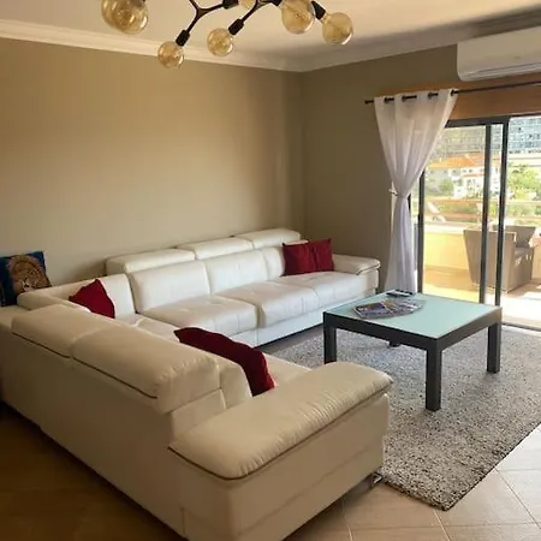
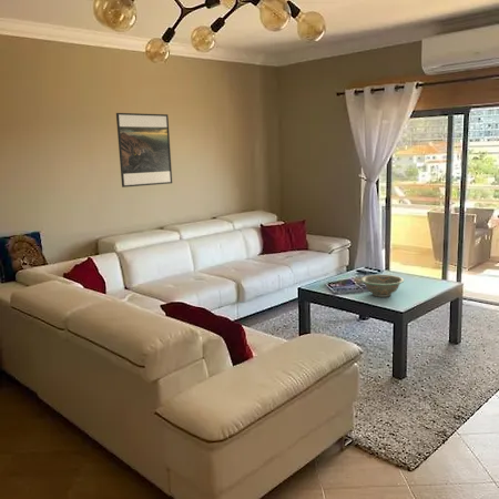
+ decorative bowl [359,274,405,298]
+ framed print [115,112,173,189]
